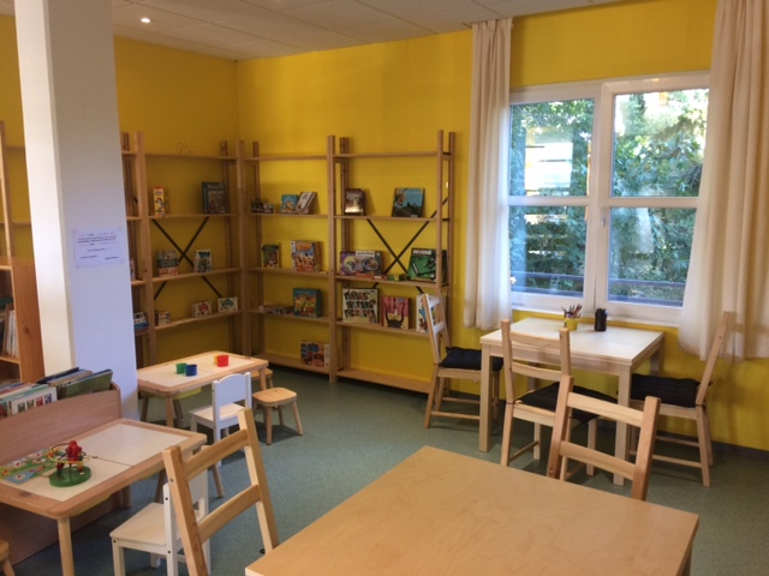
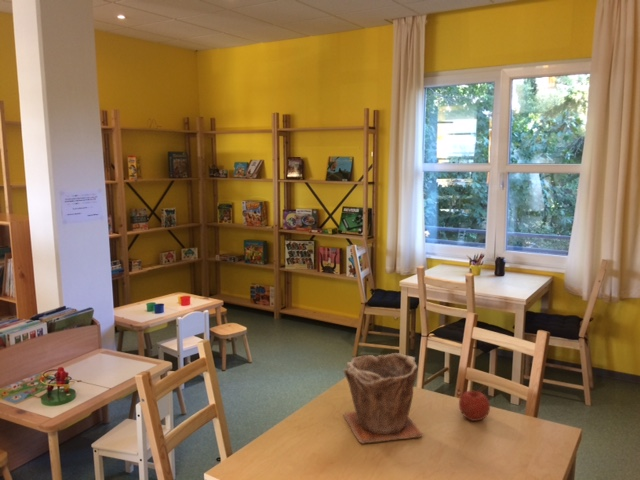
+ plant pot [342,352,424,445]
+ fruit [458,389,491,422]
